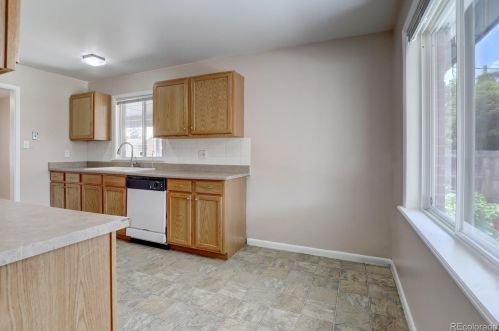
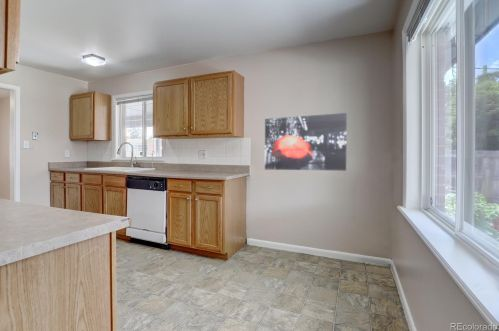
+ wall art [264,112,348,172]
